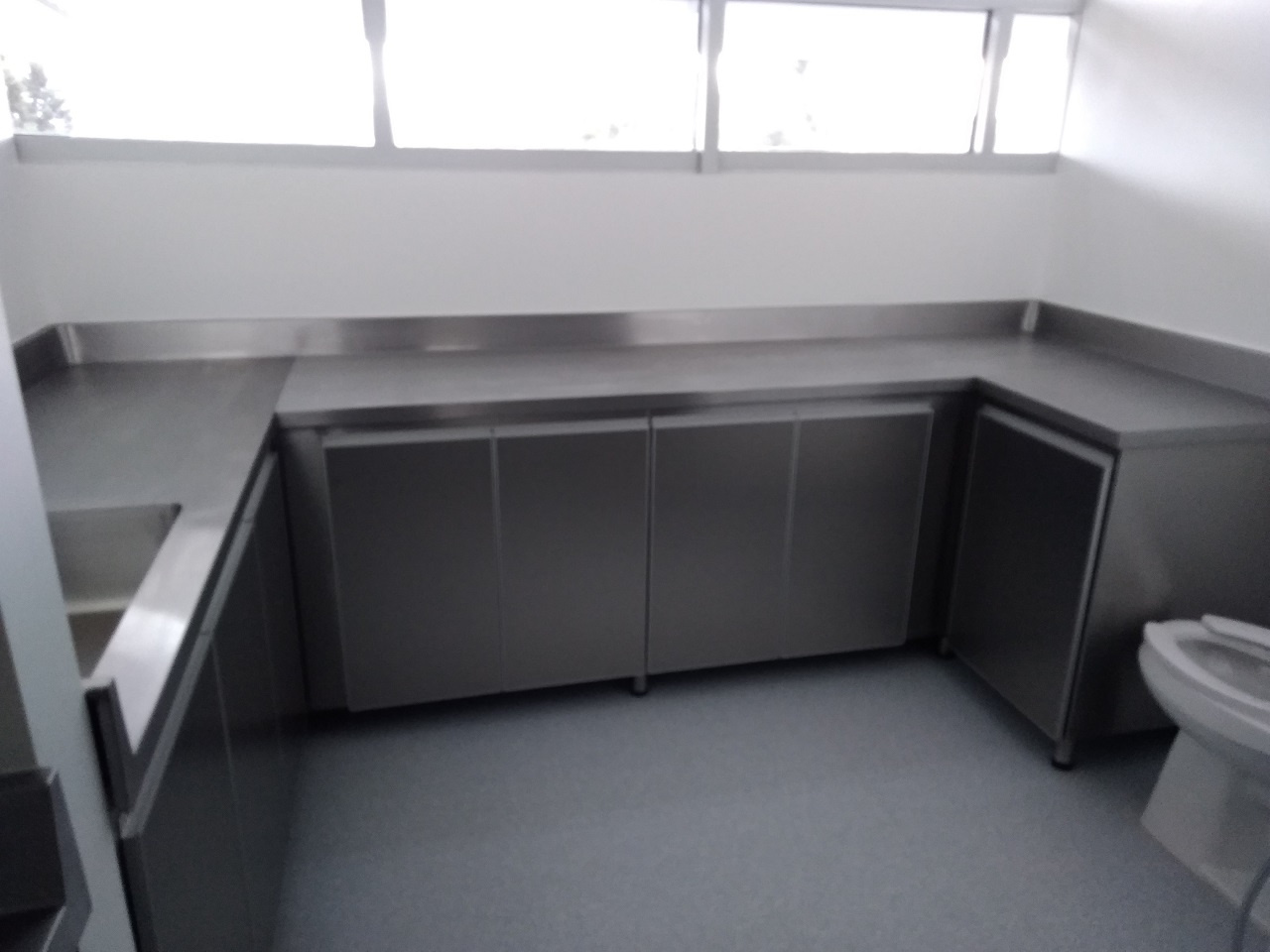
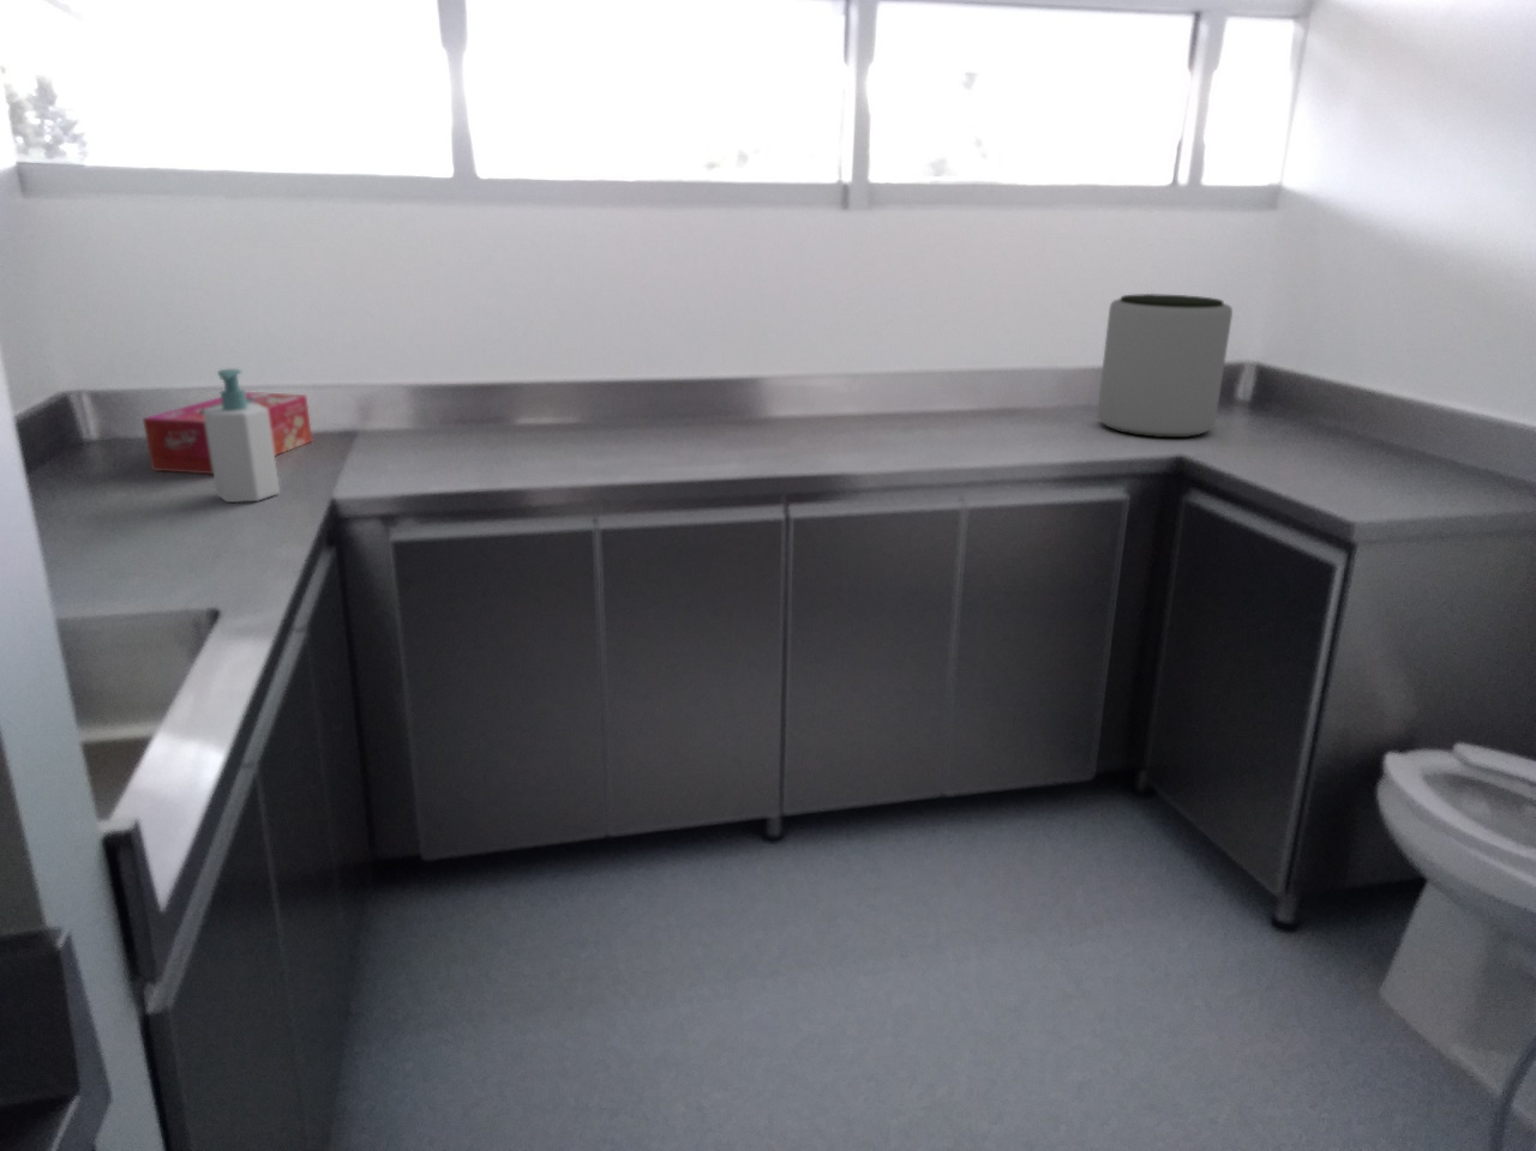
+ soap bottle [203,368,281,503]
+ plant pot [1096,293,1234,439]
+ tissue box [142,391,313,475]
